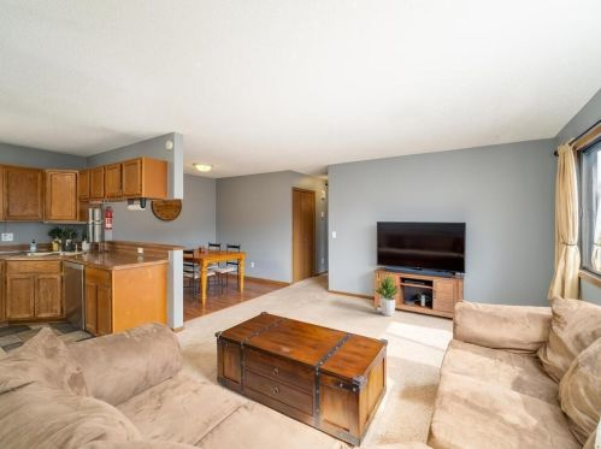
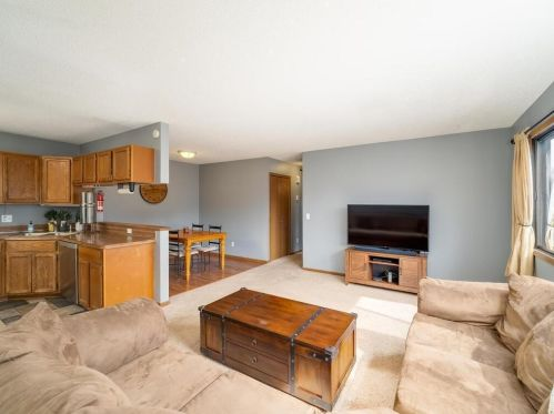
- potted plant [372,273,402,317]
